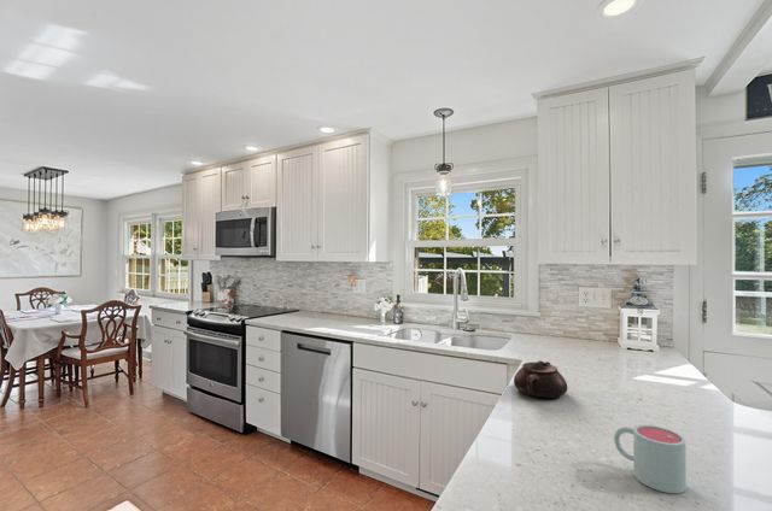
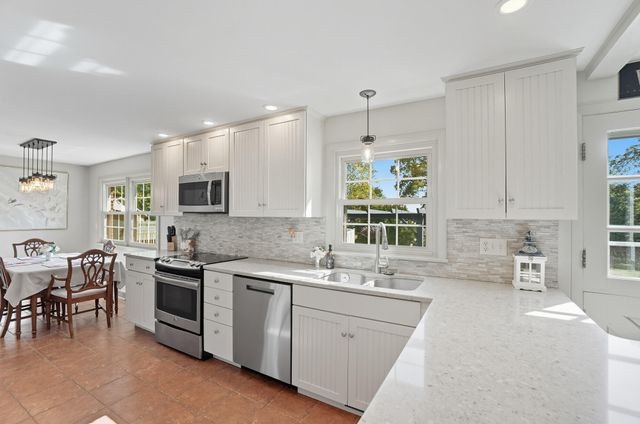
- mug [613,423,688,494]
- teapot [513,360,568,399]
